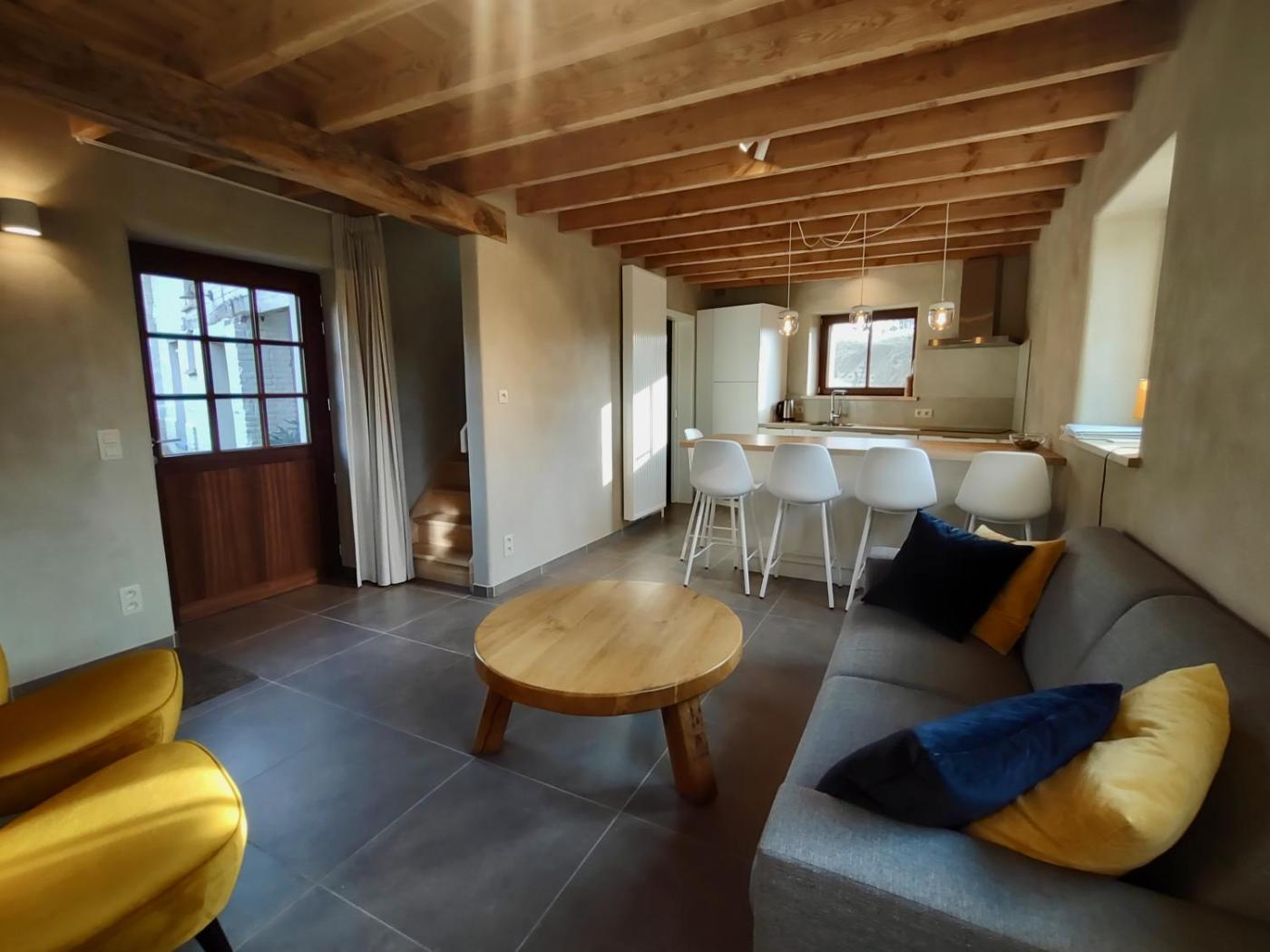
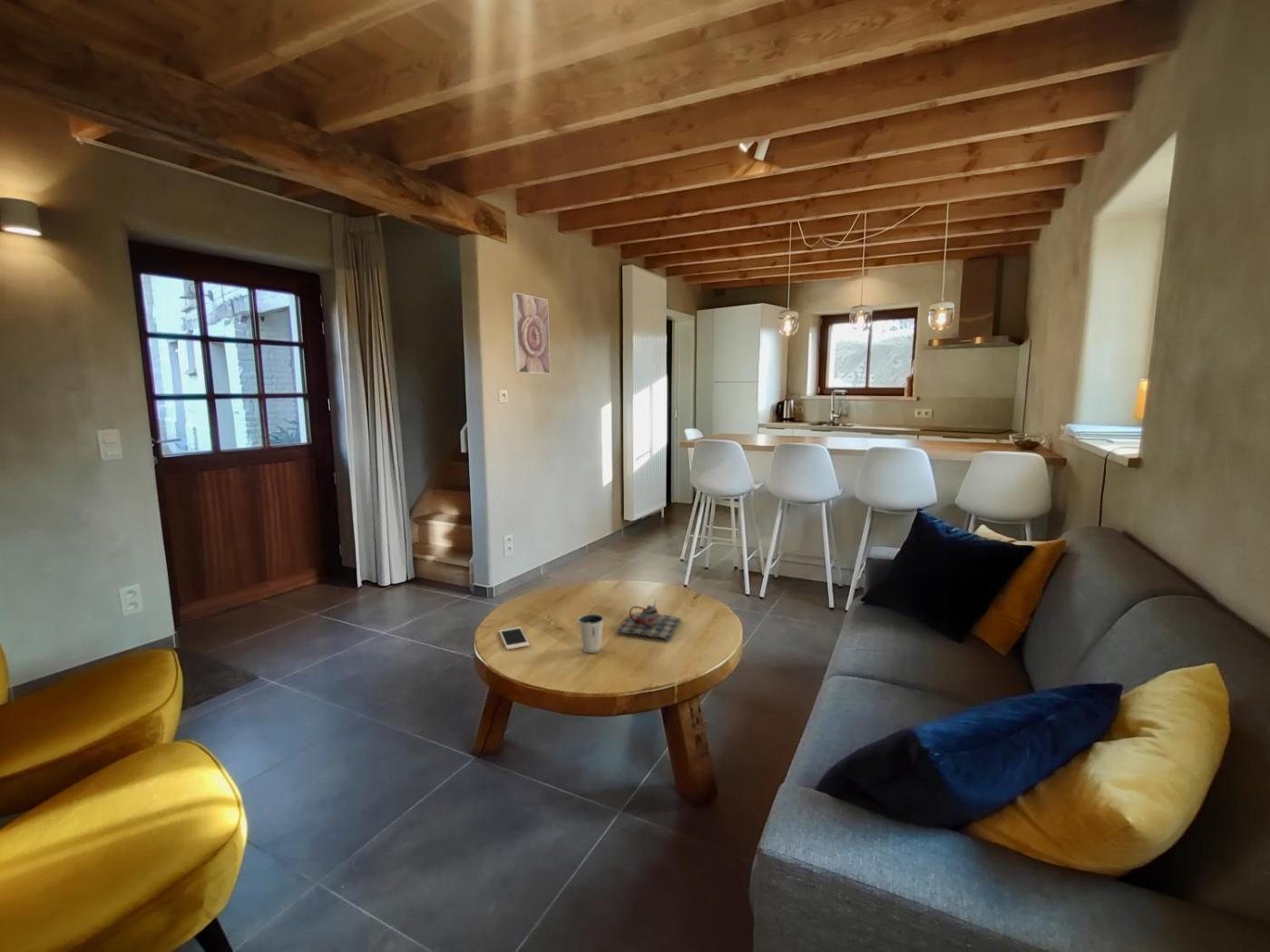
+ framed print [511,292,552,374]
+ dixie cup [578,613,605,654]
+ teapot [615,598,682,641]
+ cell phone [498,626,531,650]
